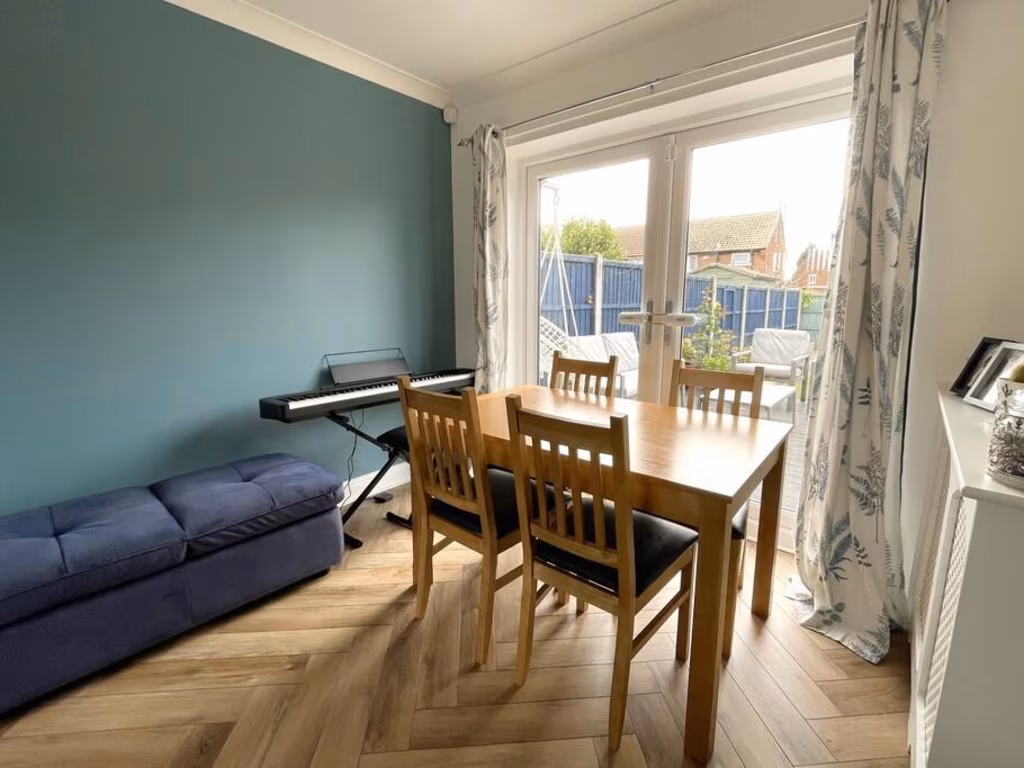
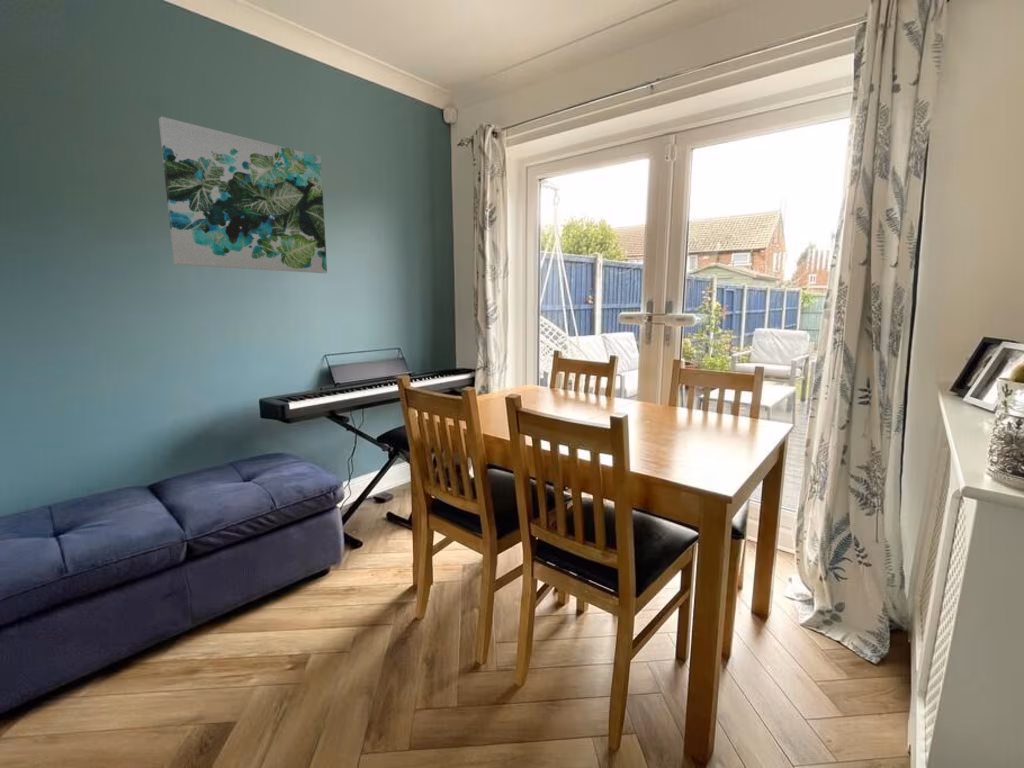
+ wall art [158,116,328,274]
